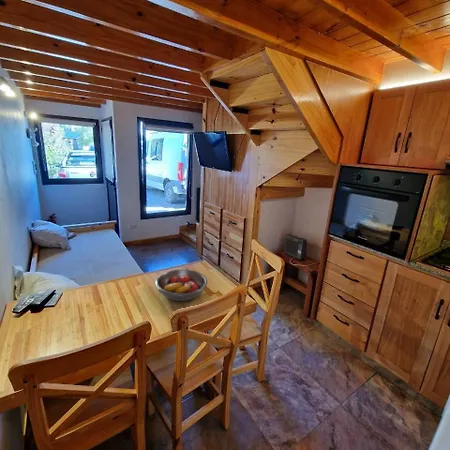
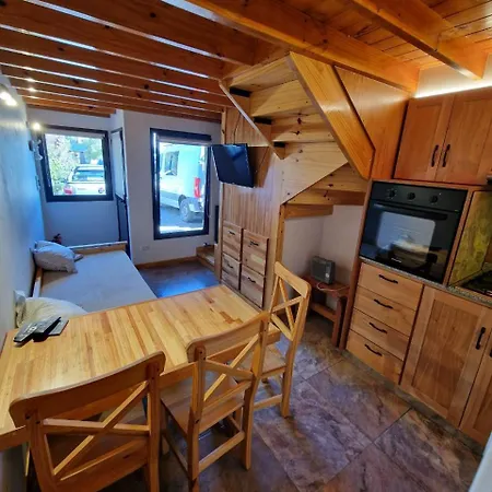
- fruit bowl [154,268,208,302]
